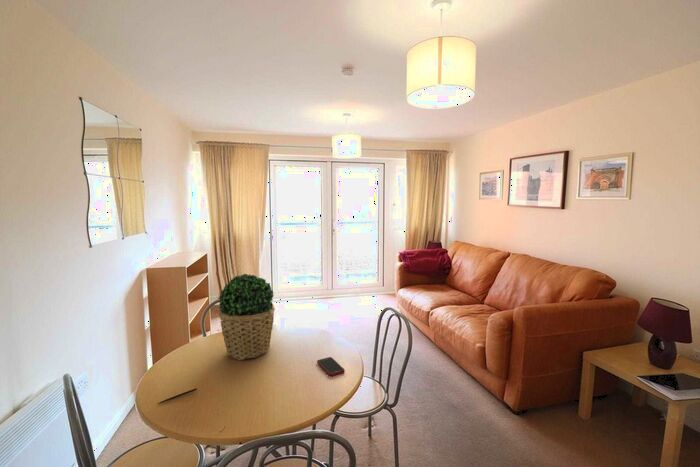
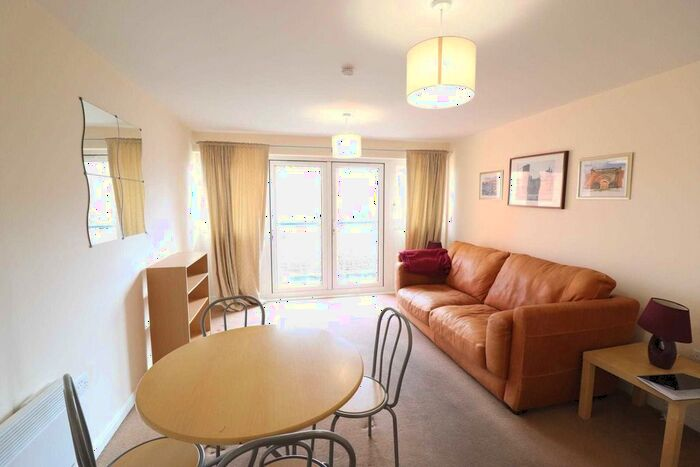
- potted plant [217,273,276,361]
- cell phone [316,356,346,377]
- pen [156,387,198,405]
